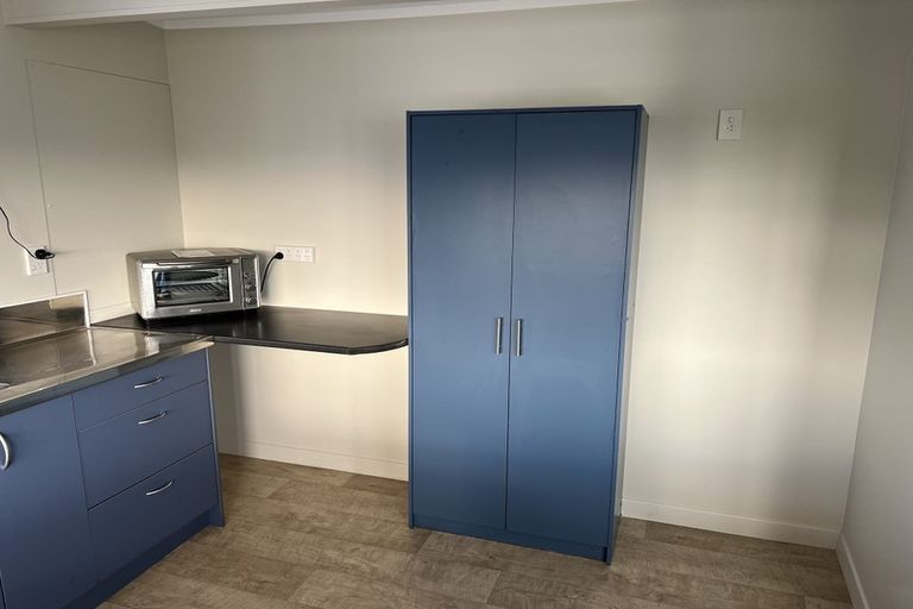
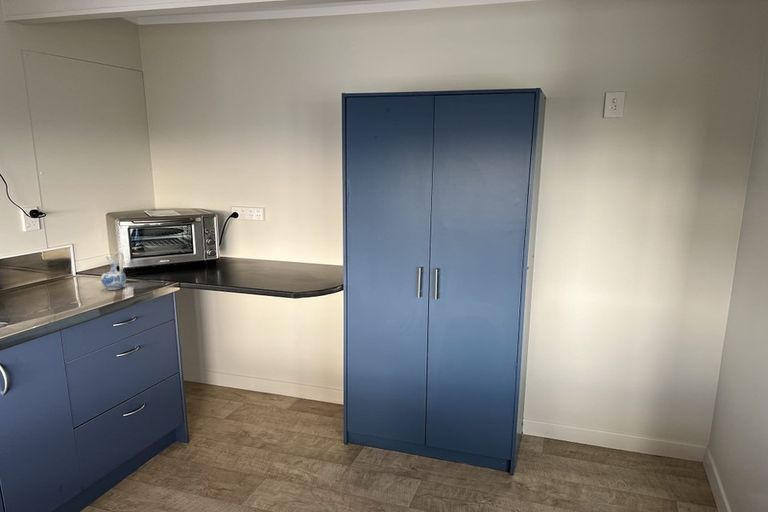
+ ceramic pitcher [100,250,127,291]
